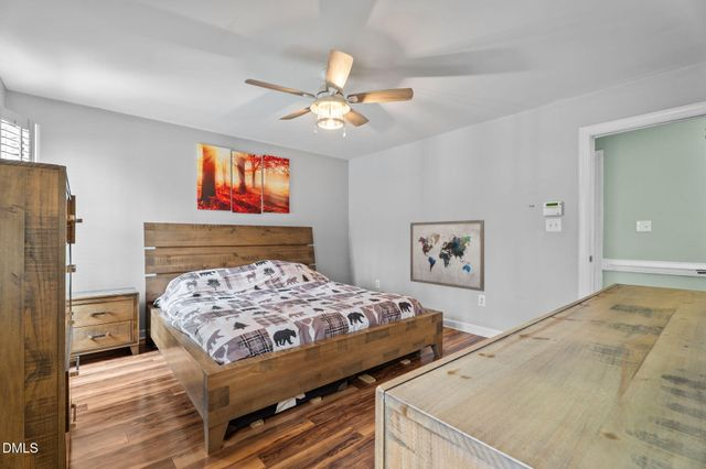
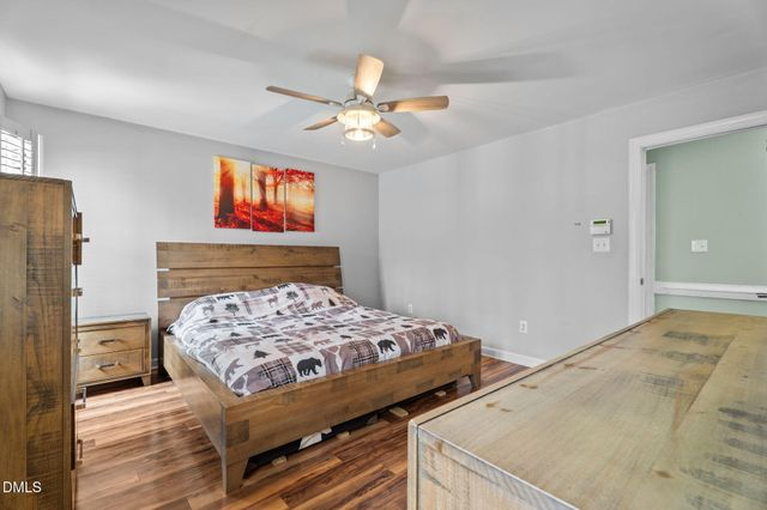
- wall art [409,219,485,293]
